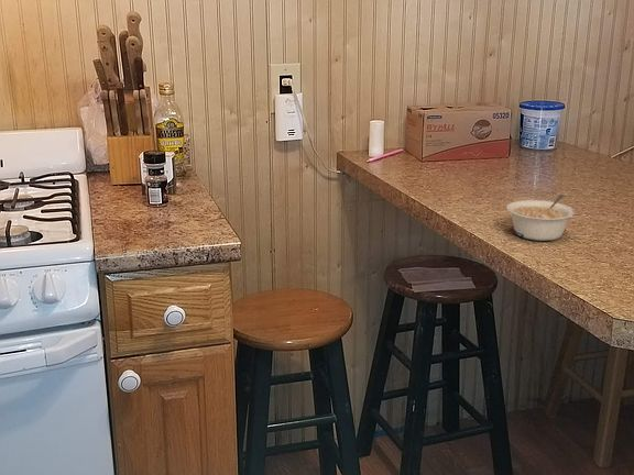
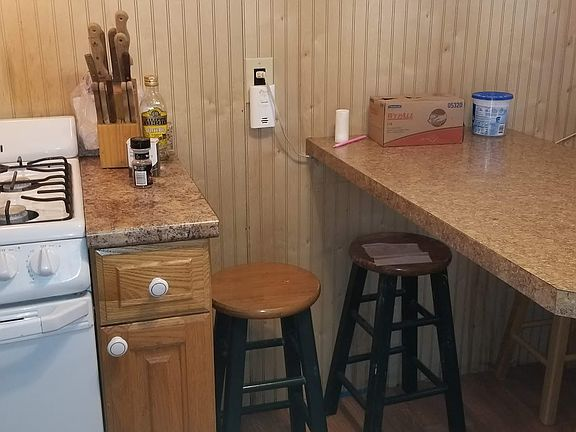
- legume [505,194,576,242]
